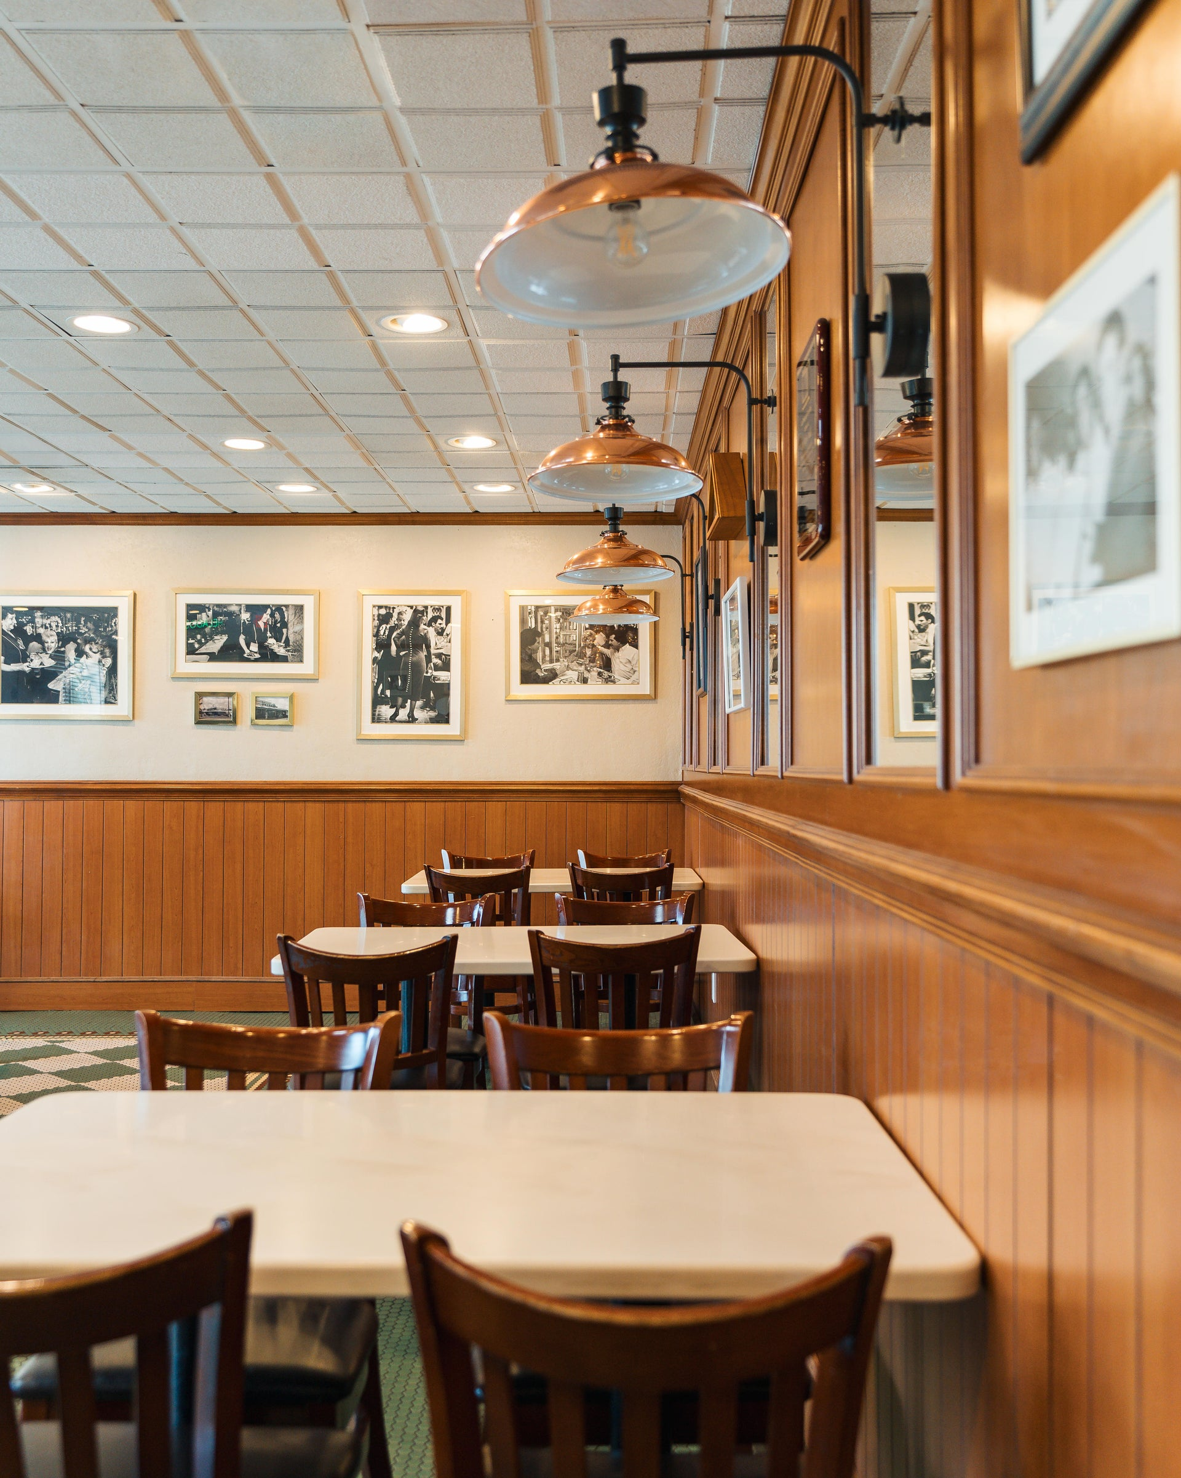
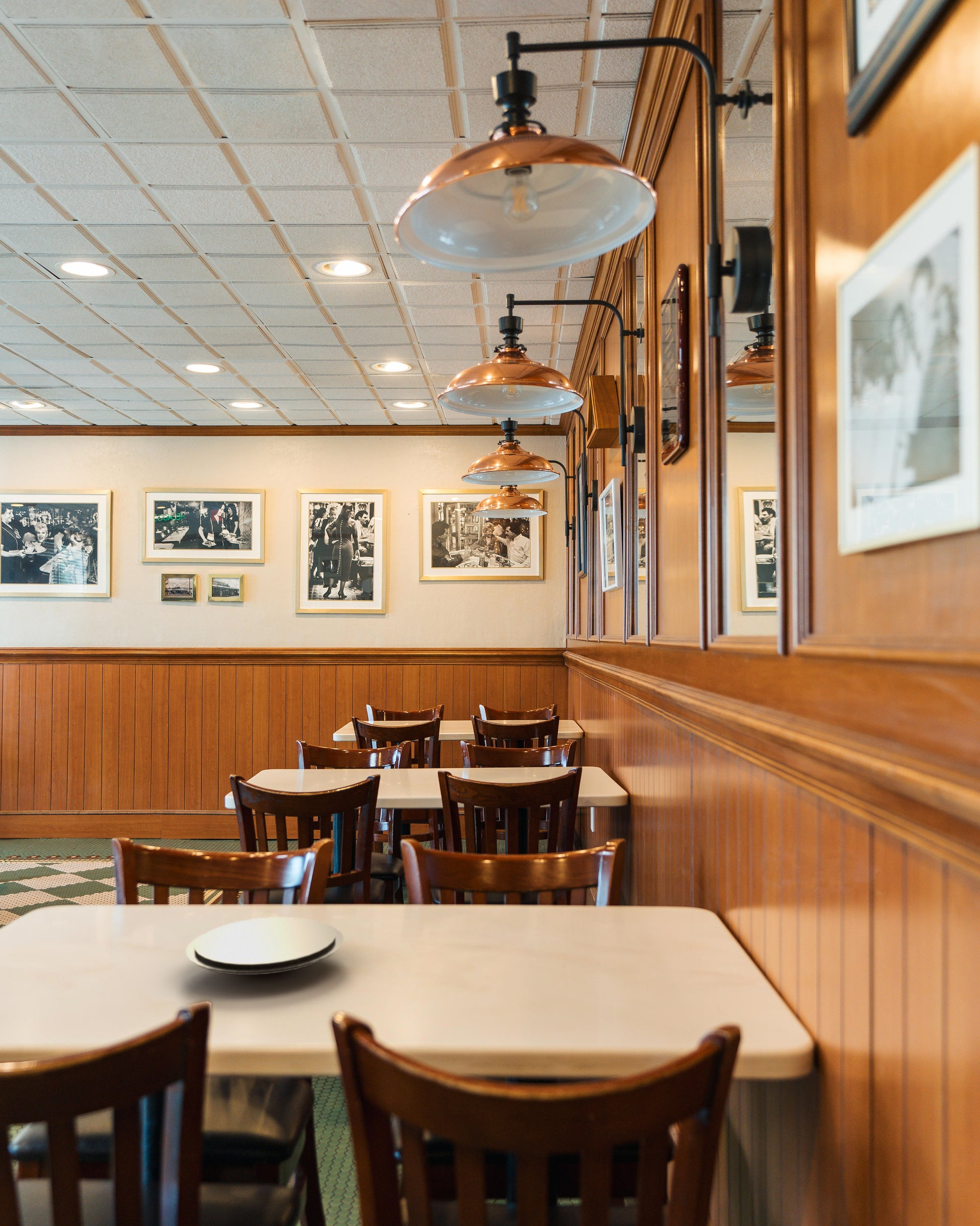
+ plate [185,917,344,975]
